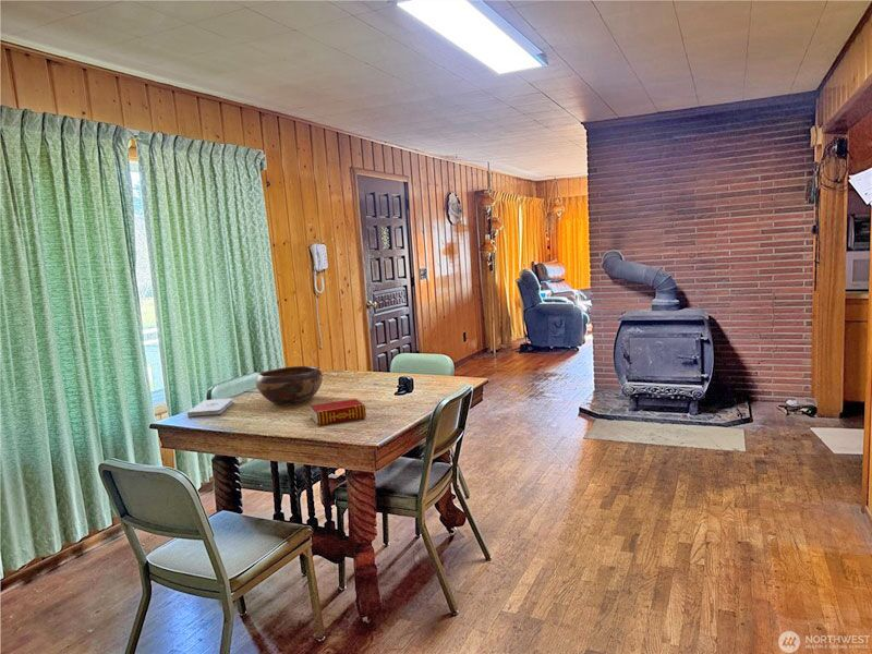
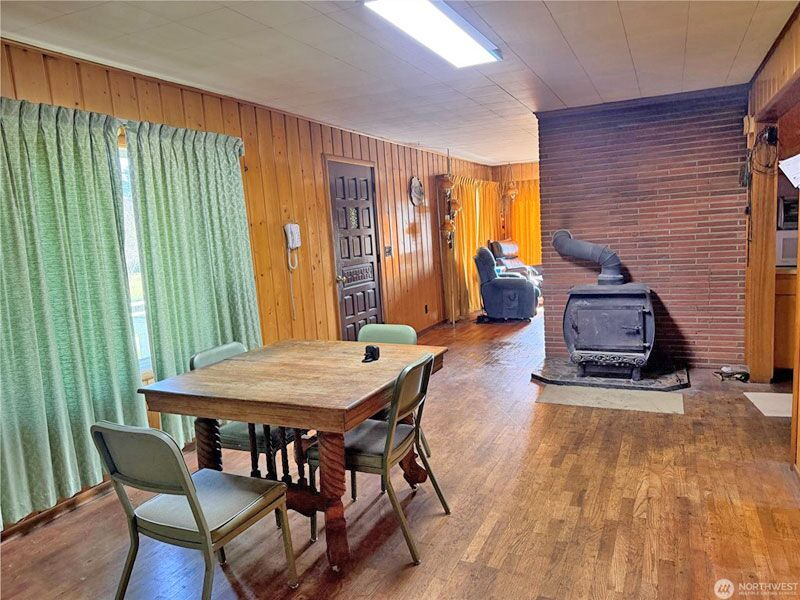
- notepad [186,397,234,417]
- decorative bowl [255,365,324,407]
- book [310,398,367,426]
